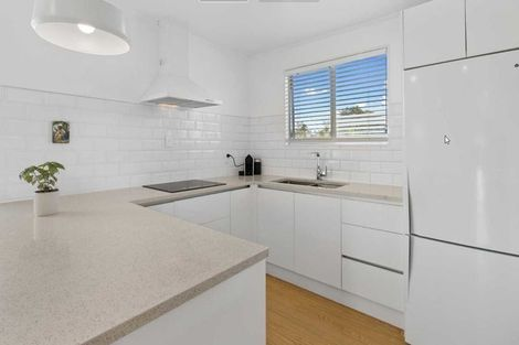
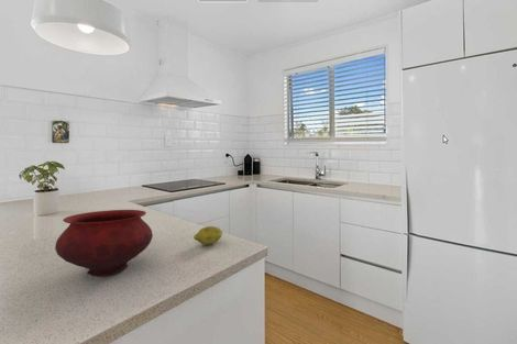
+ bowl [54,209,154,278]
+ fruit [193,225,223,246]
